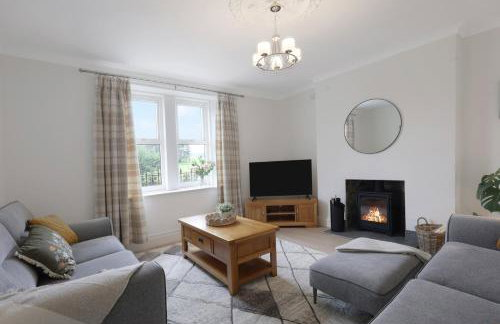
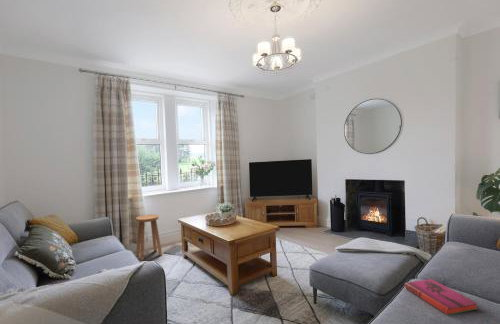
+ hardback book [404,278,478,316]
+ stool [135,213,163,262]
